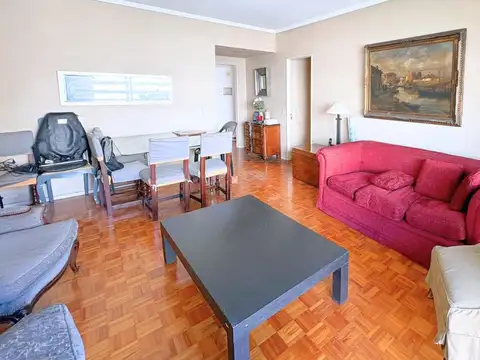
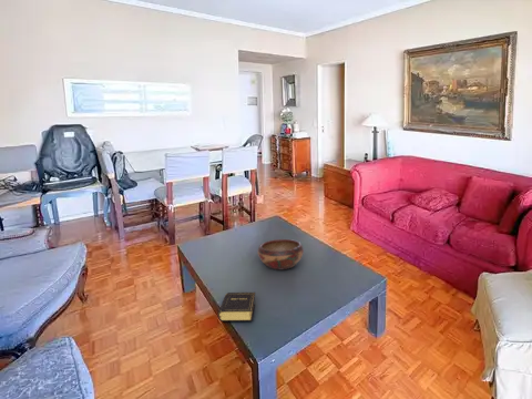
+ book [217,291,256,323]
+ decorative bowl [257,238,305,270]
